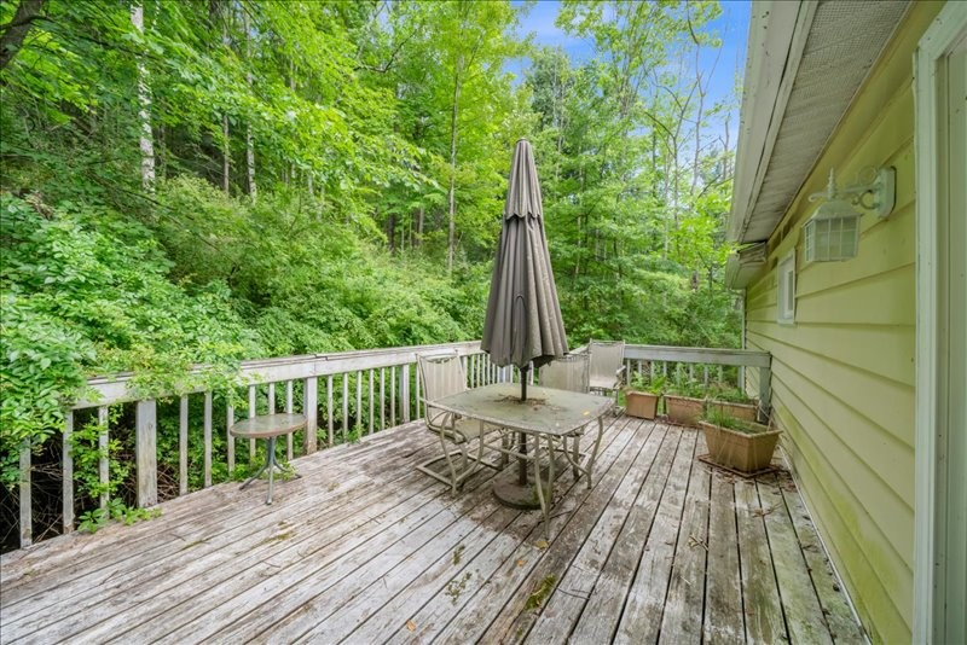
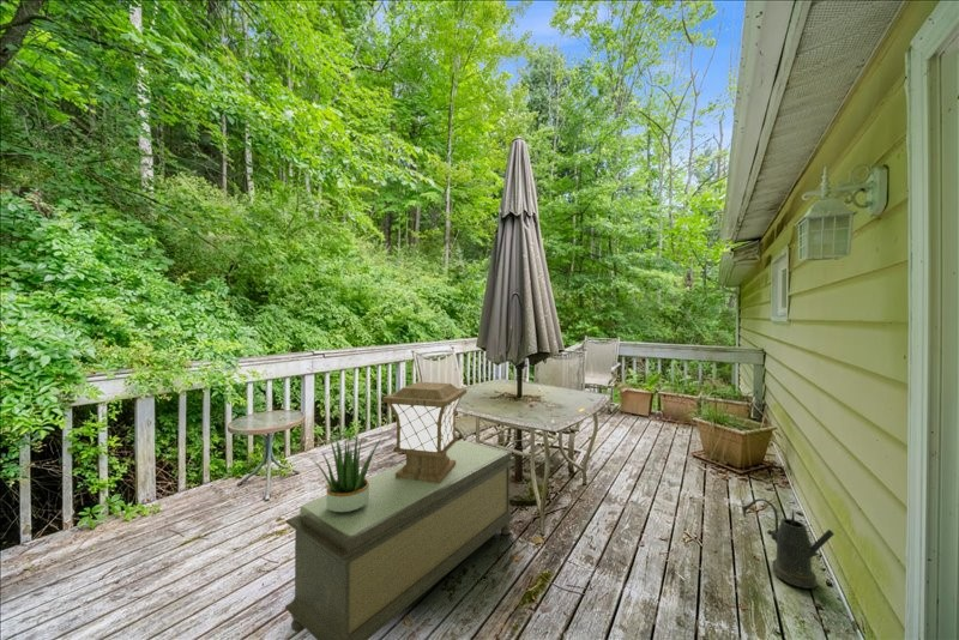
+ potted plant [309,430,382,513]
+ lantern [381,381,468,483]
+ bench [284,440,515,640]
+ watering can [742,497,836,590]
